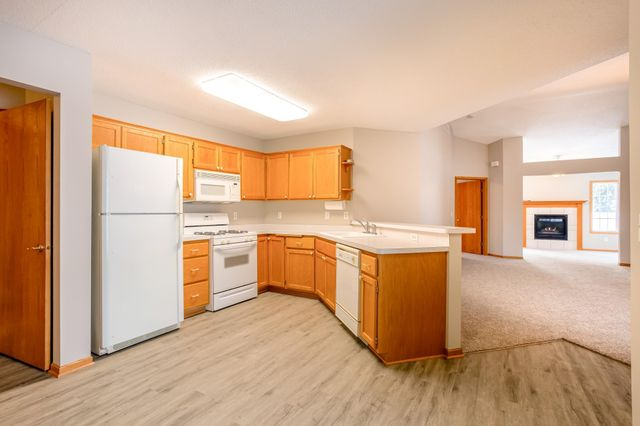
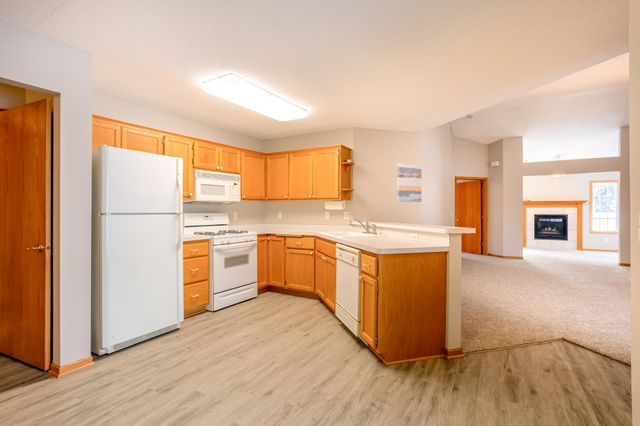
+ wall art [396,163,422,203]
